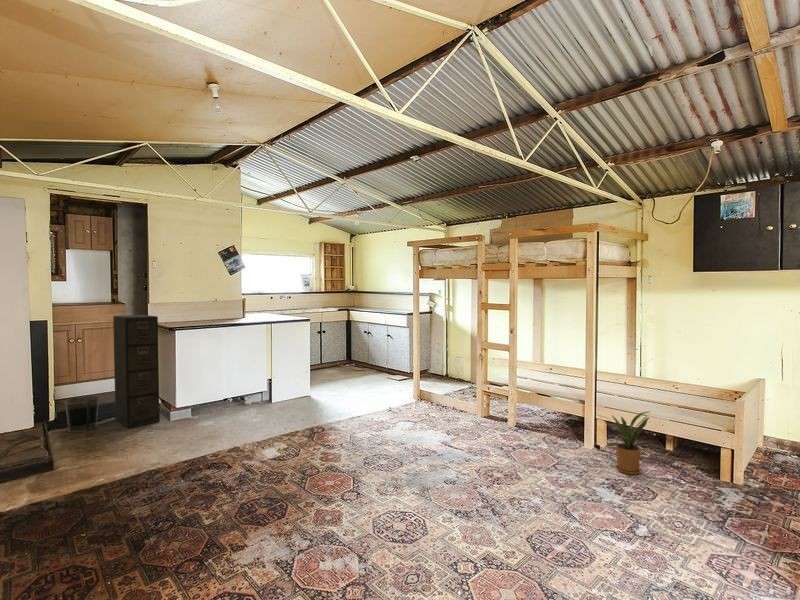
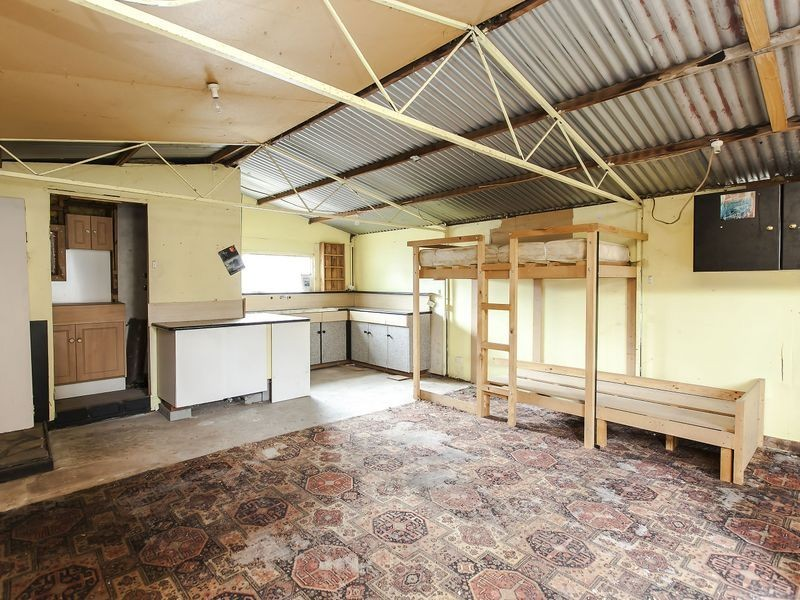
- filing cabinet [112,314,161,429]
- waste bin [64,395,100,434]
- house plant [597,410,660,476]
